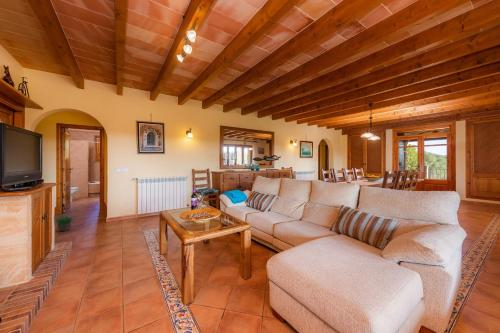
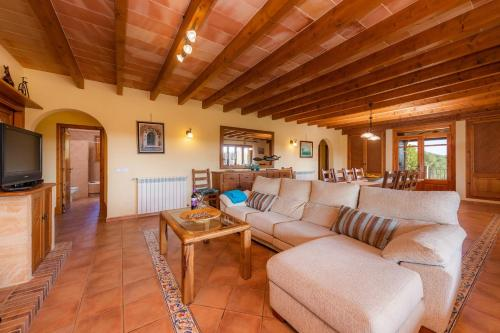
- potted plant [54,209,77,233]
